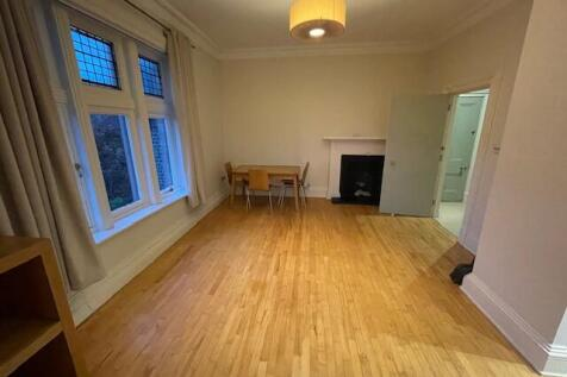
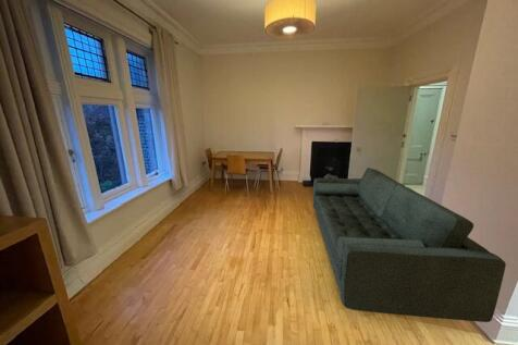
+ sofa [312,167,507,323]
